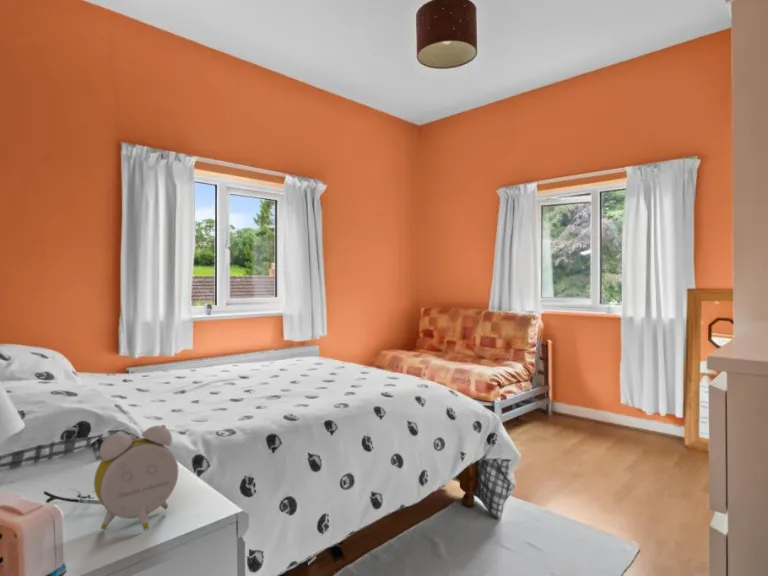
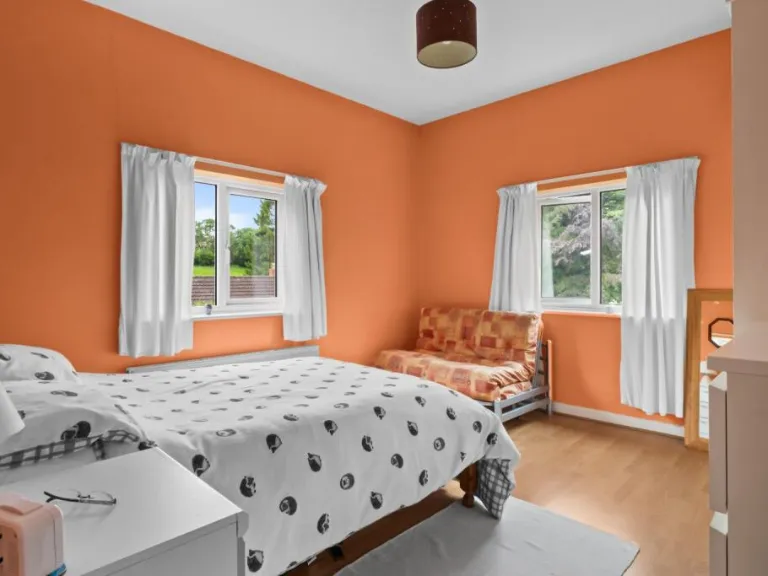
- alarm clock [93,424,179,531]
